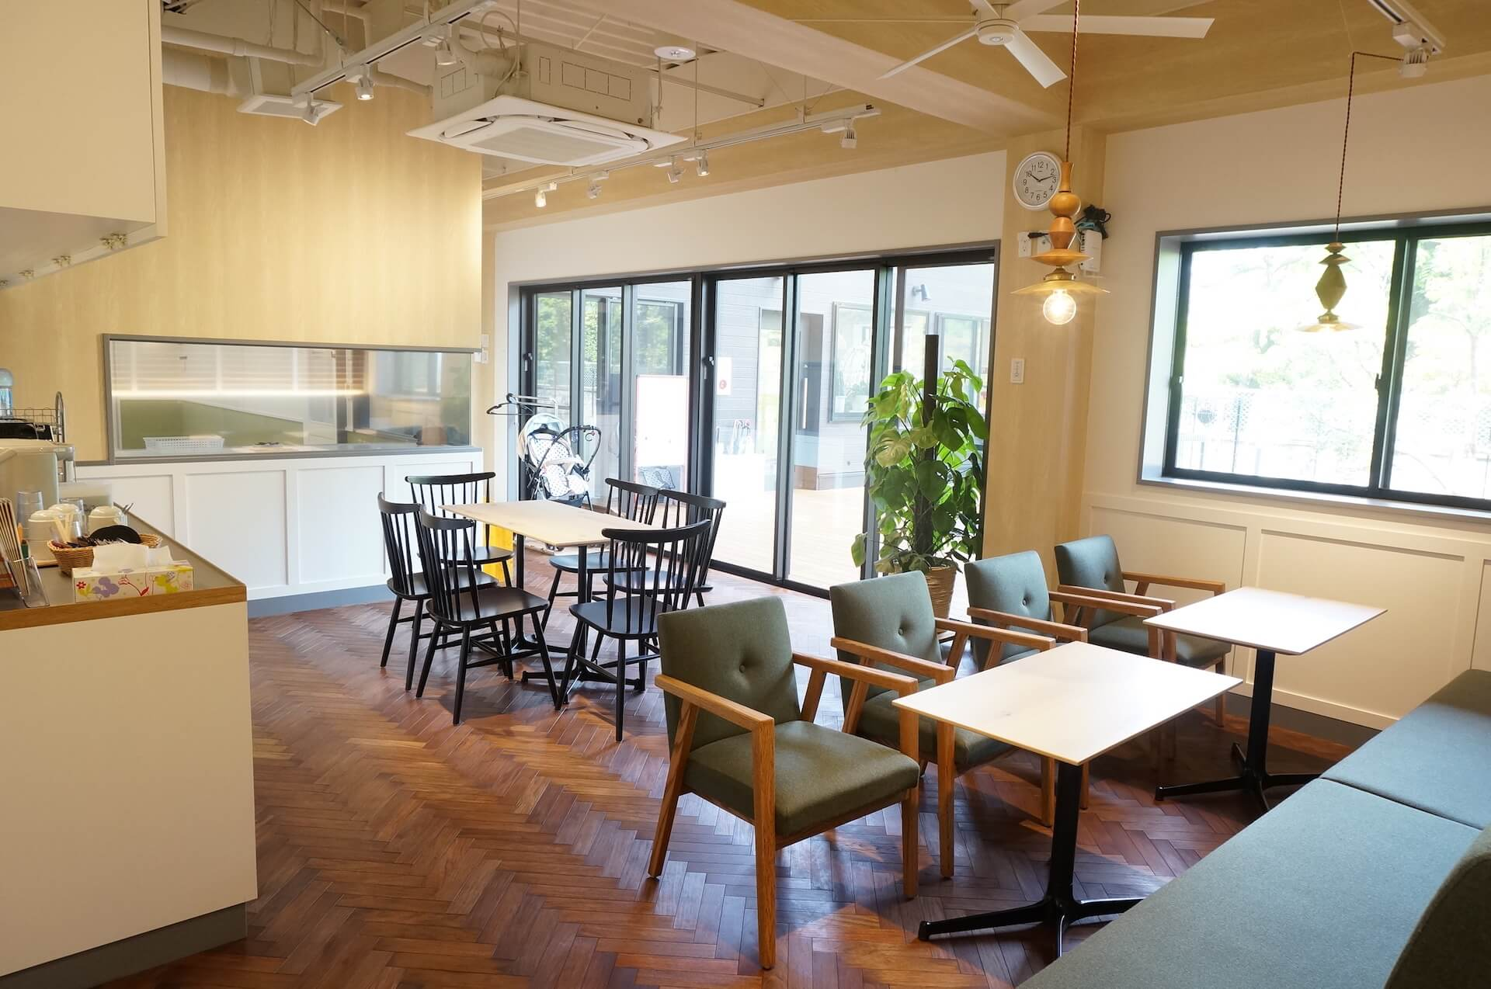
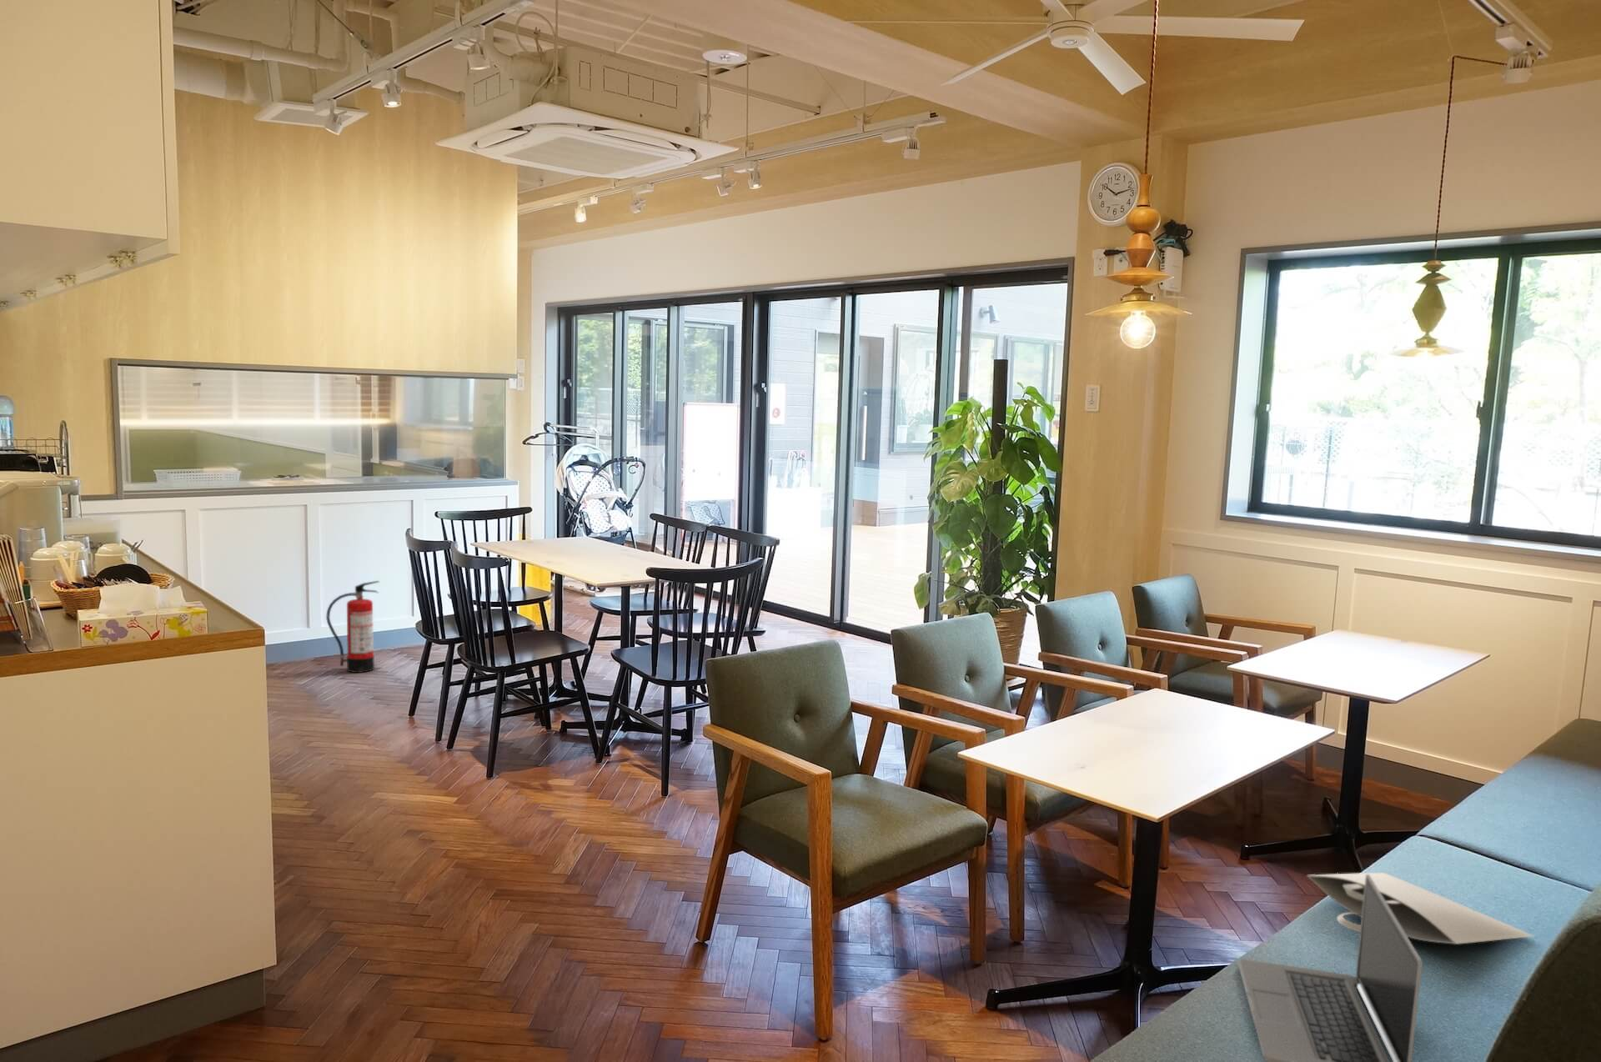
+ laptop [1237,875,1423,1062]
+ tote bag [1306,872,1535,946]
+ fire extinguisher [325,580,380,673]
